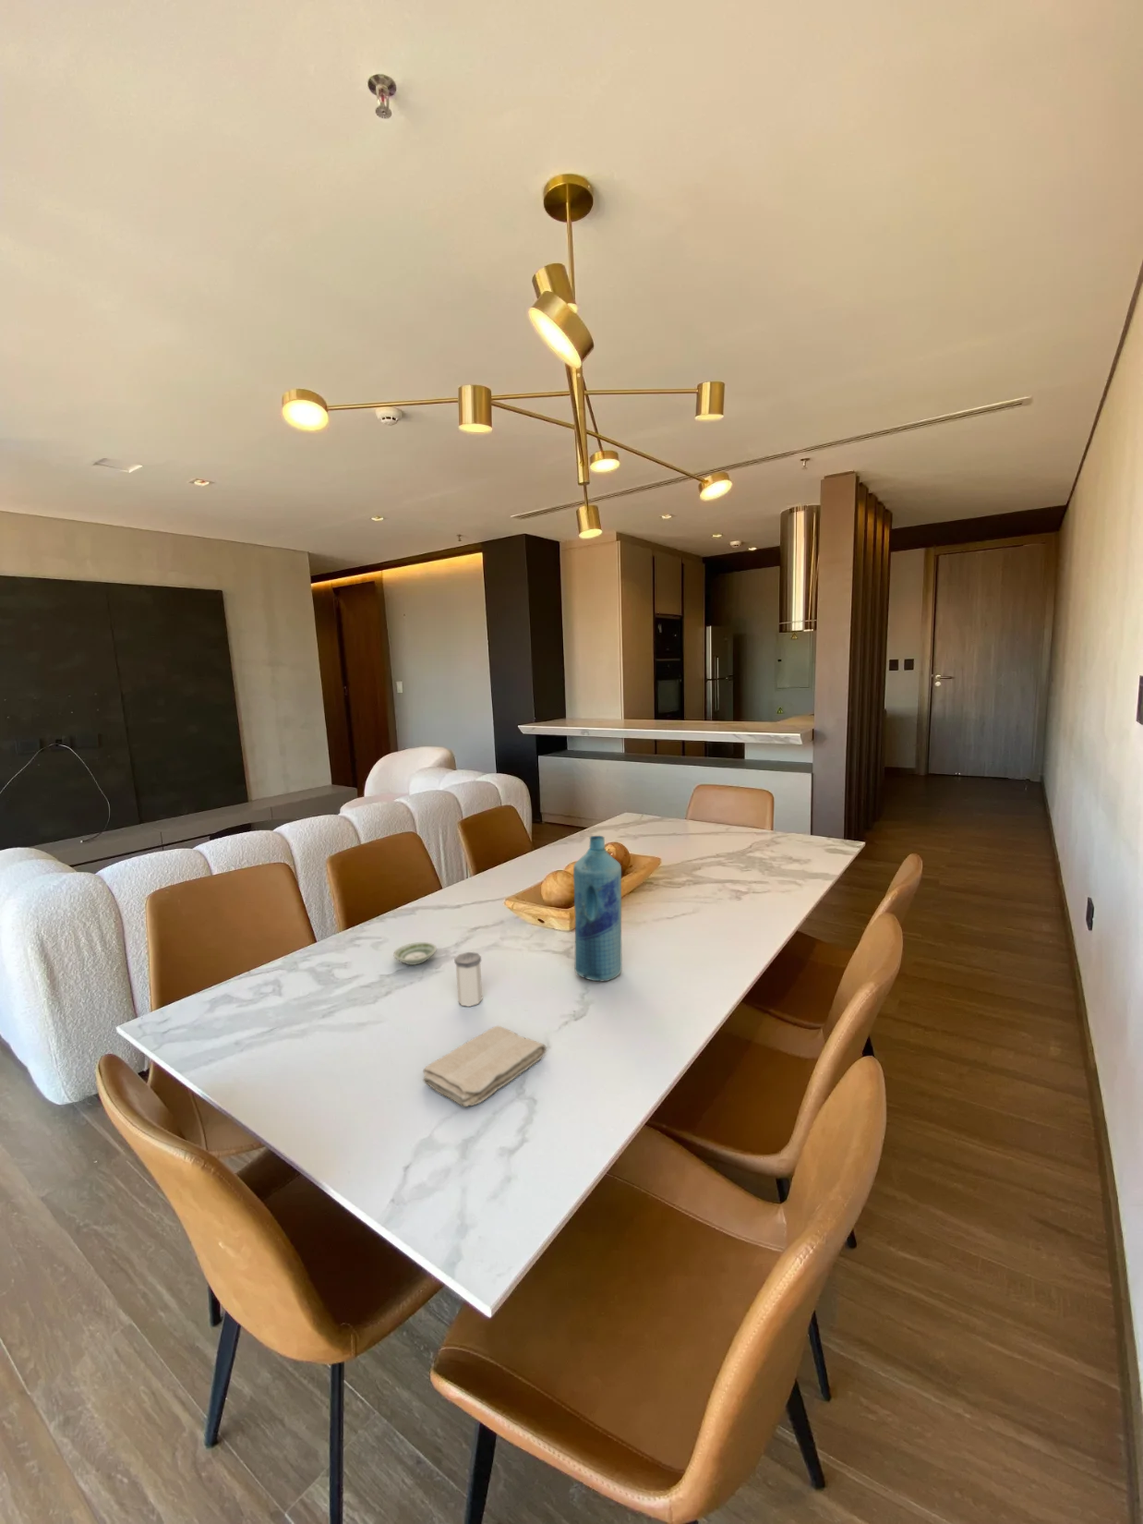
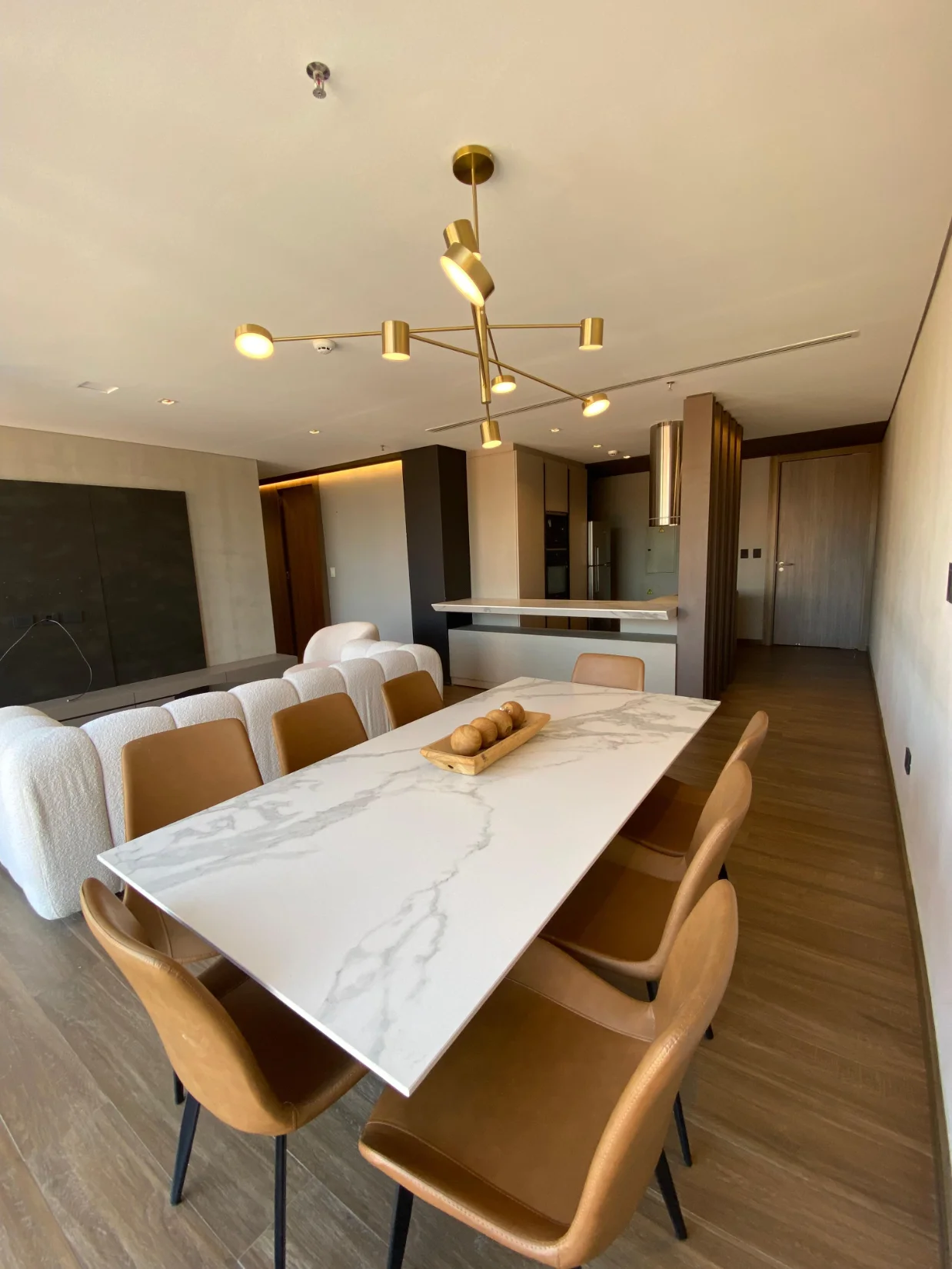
- washcloth [421,1026,547,1107]
- bottle [573,835,622,982]
- saucer [393,942,437,966]
- salt shaker [454,951,483,1008]
